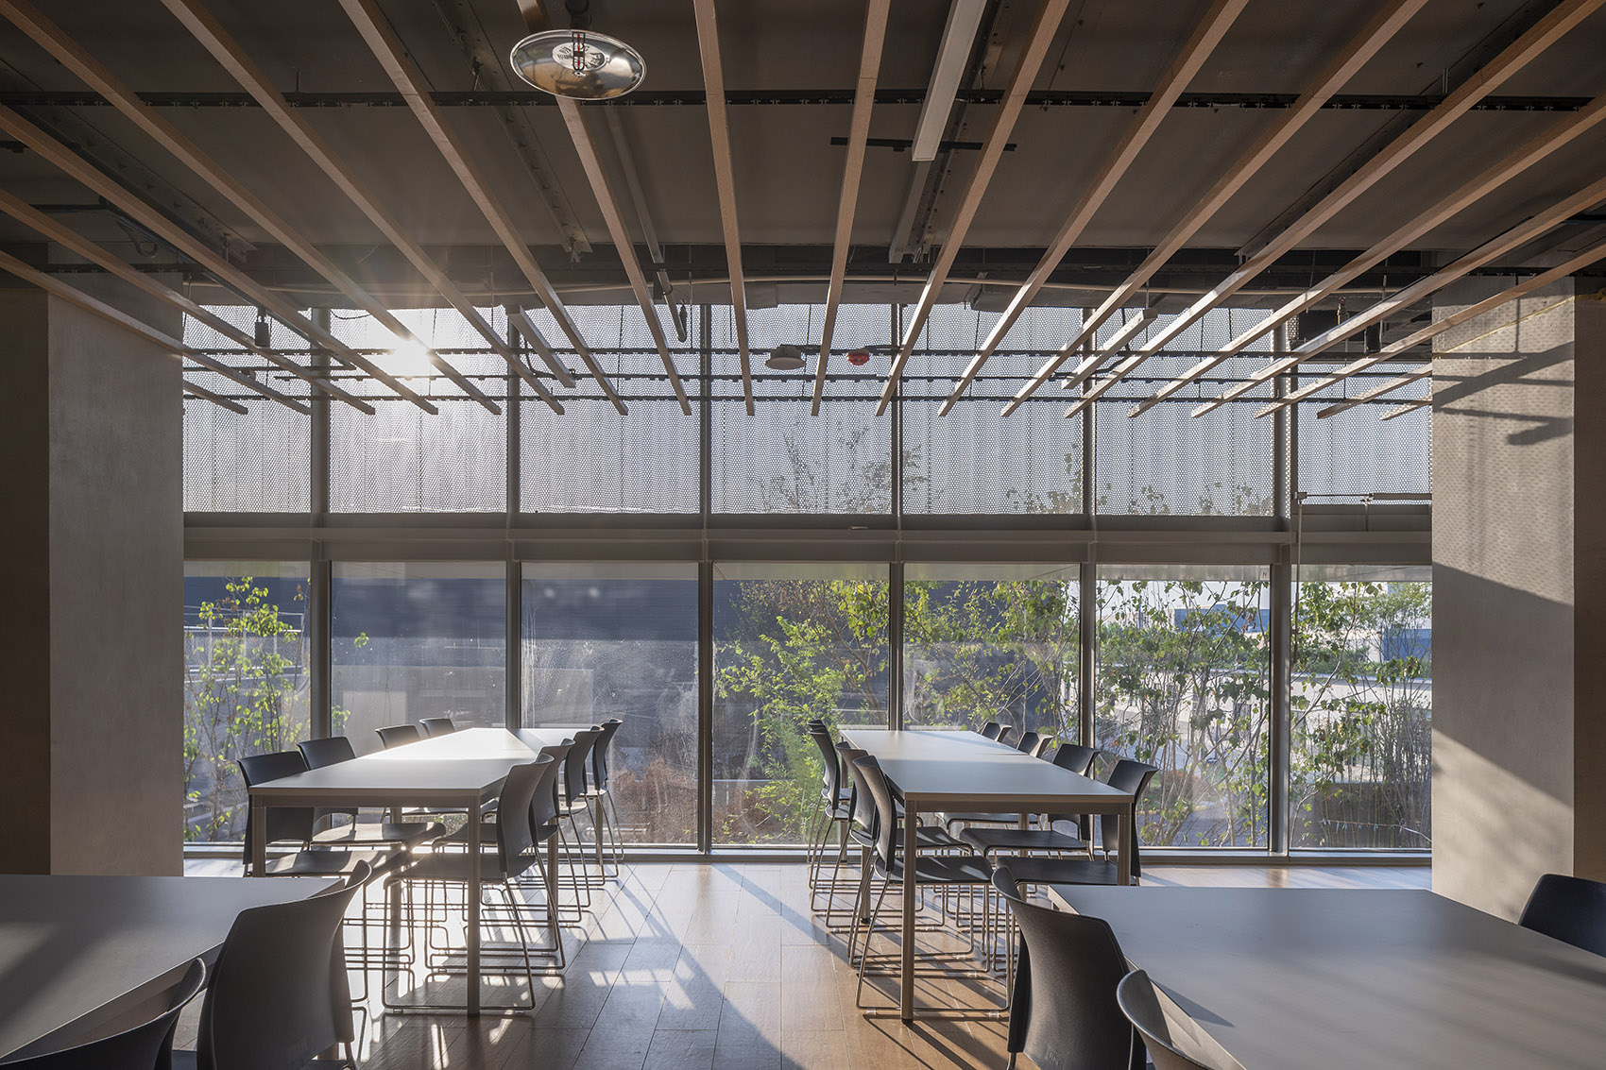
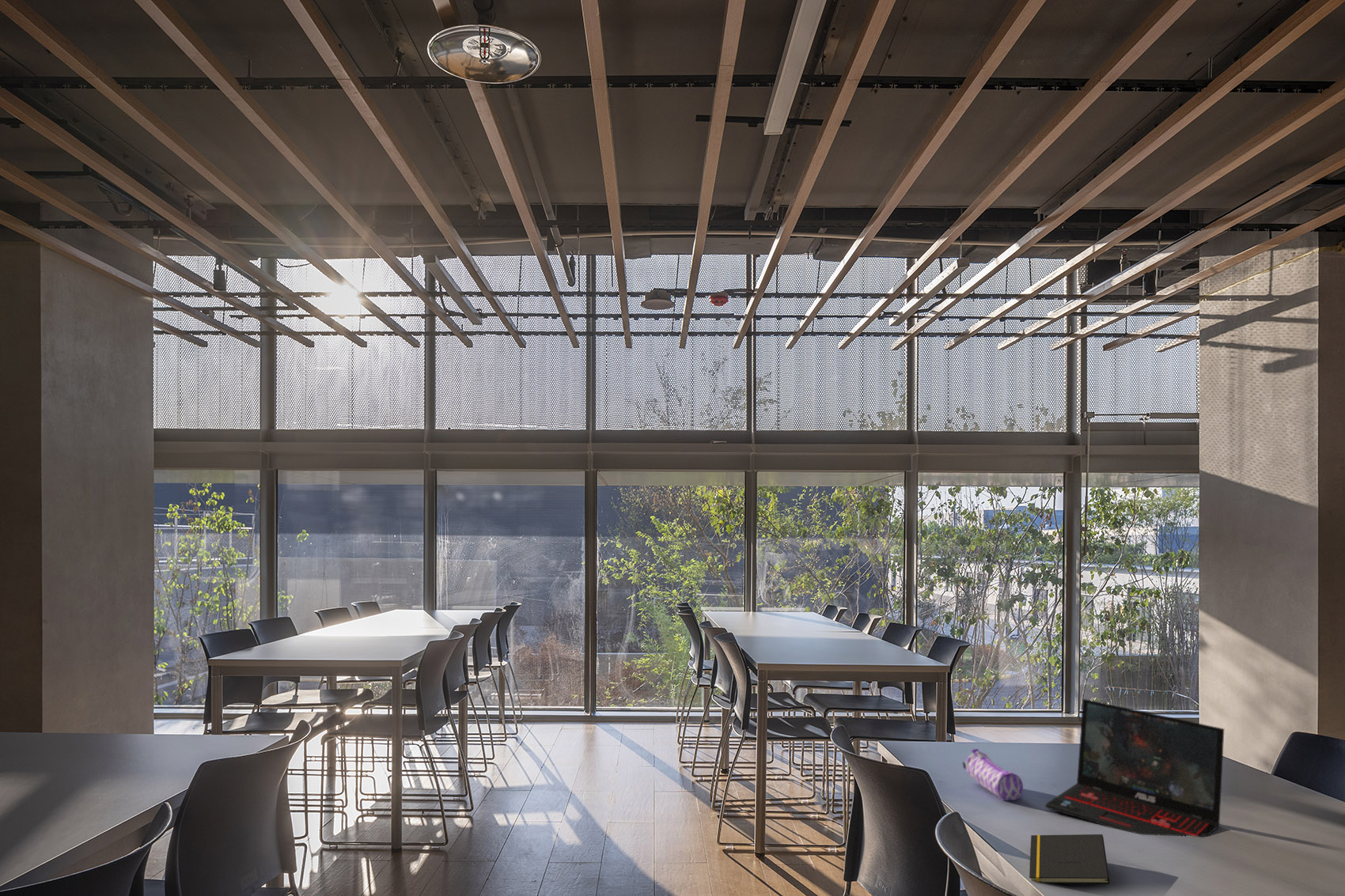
+ pencil case [961,748,1024,801]
+ notepad [1029,834,1110,885]
+ laptop [1044,698,1225,837]
